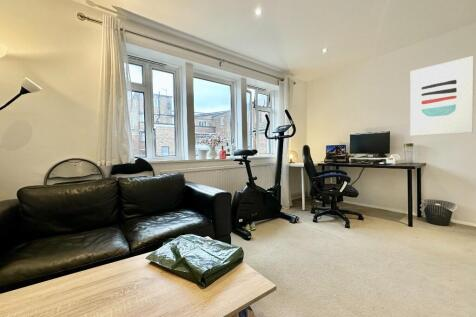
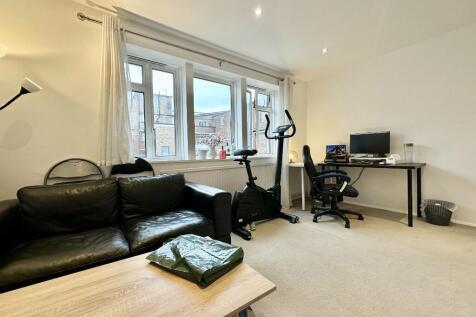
- wall art [409,55,475,137]
